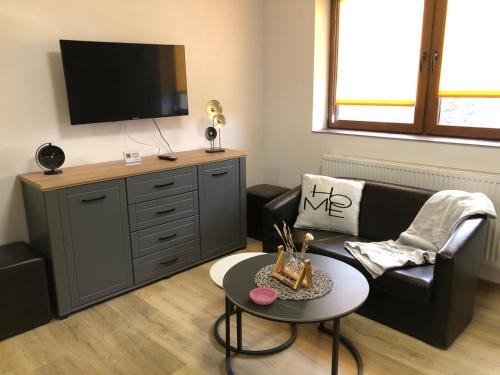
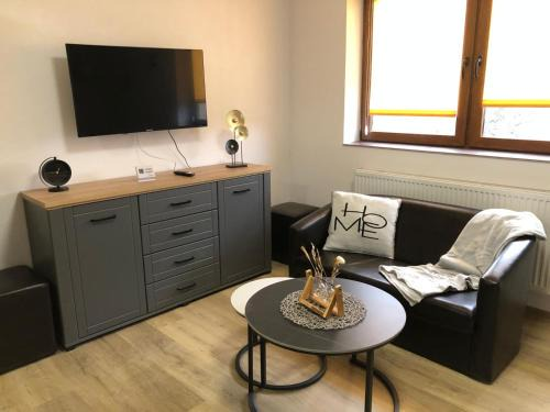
- saucer [249,287,278,306]
